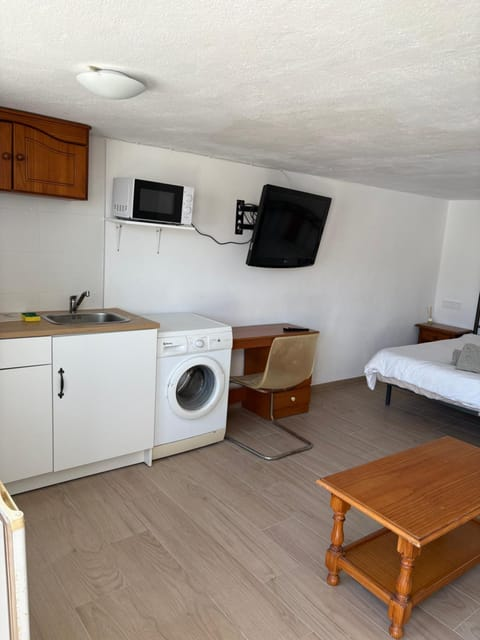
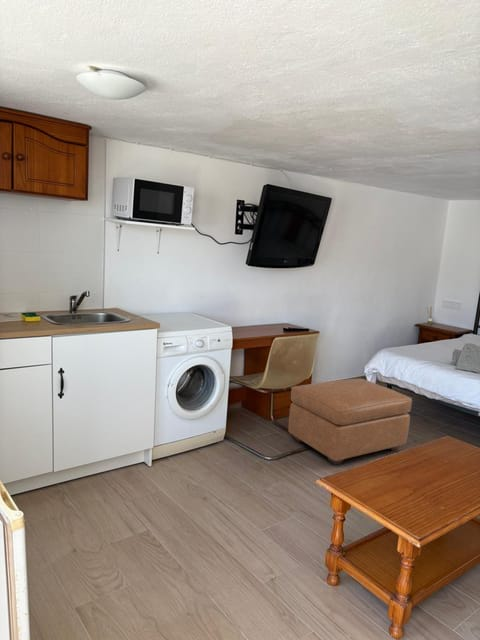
+ ottoman [287,378,413,466]
